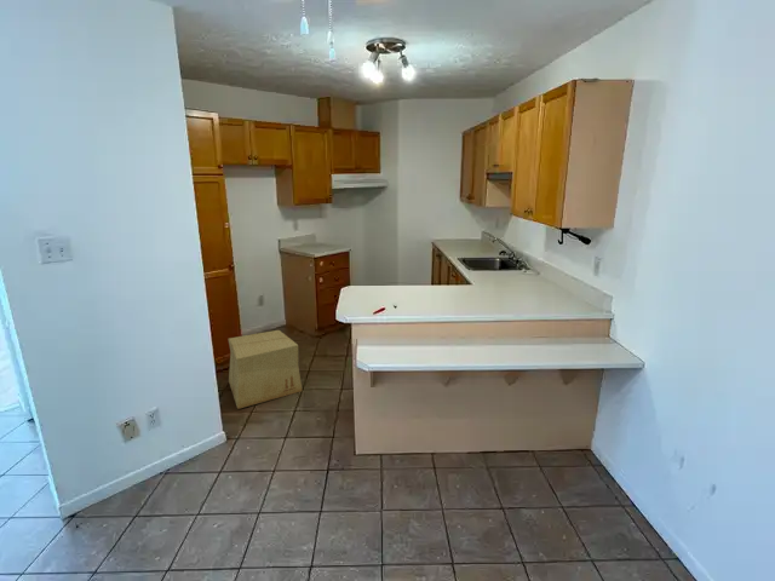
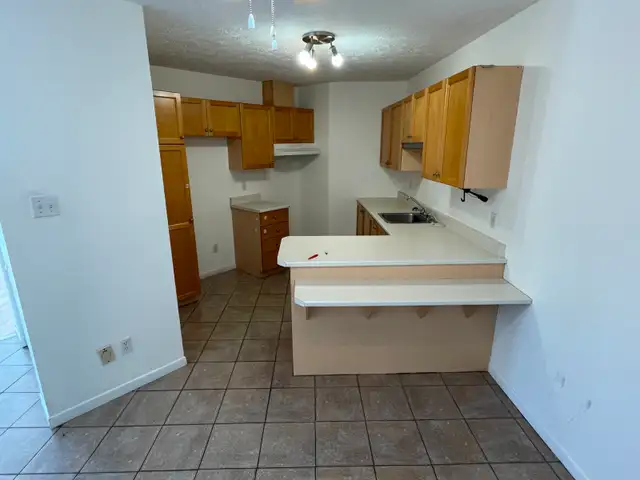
- cardboard box [228,329,304,410]
